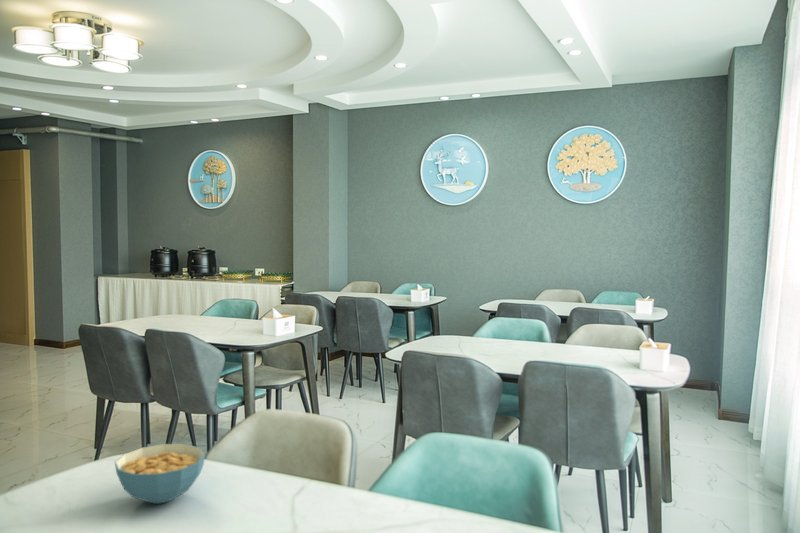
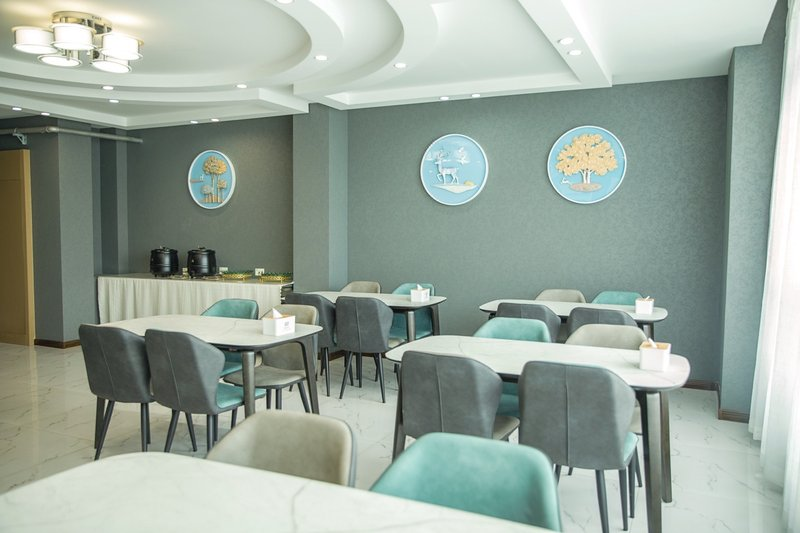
- cereal bowl [114,443,206,505]
